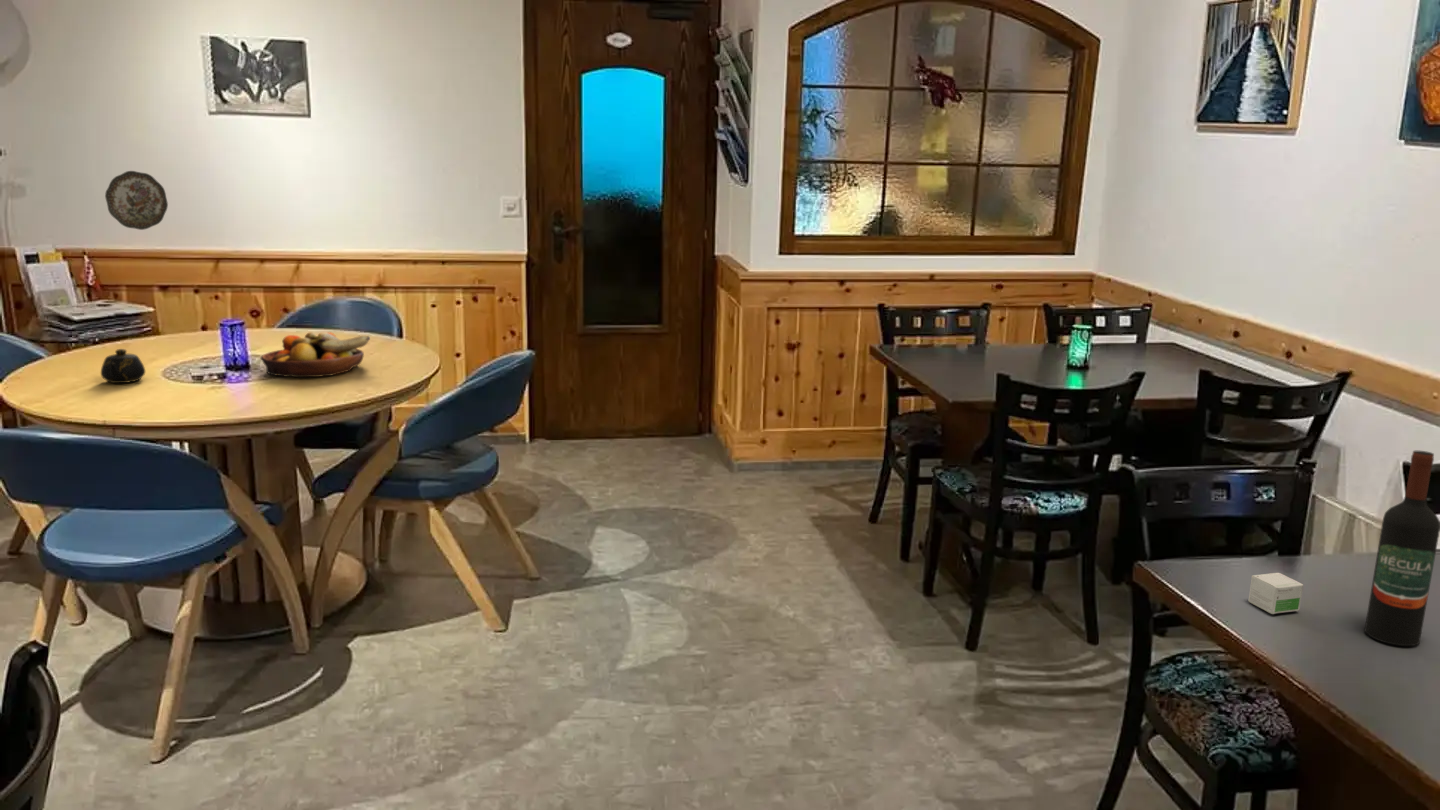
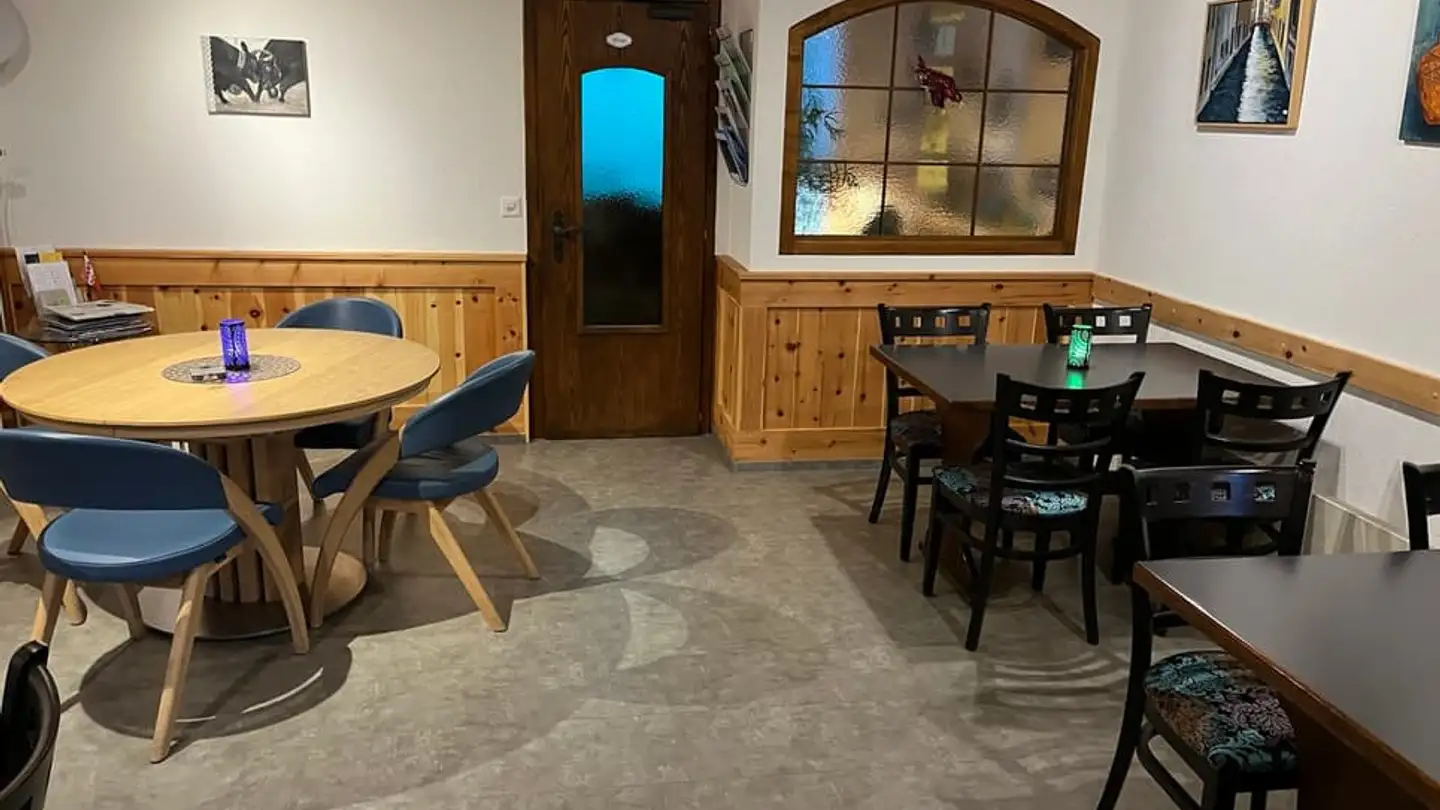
- fruit bowl [260,331,371,378]
- decorative plate [104,170,169,231]
- teapot [100,348,146,384]
- small box [1248,572,1304,615]
- wine bottle [1363,450,1440,647]
